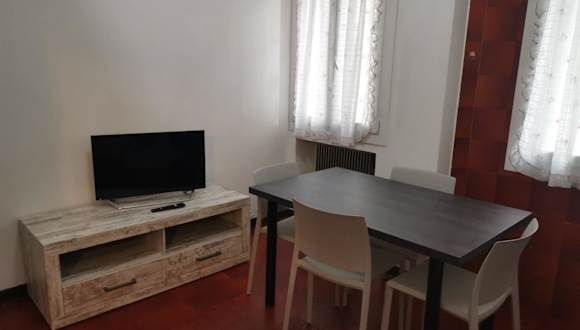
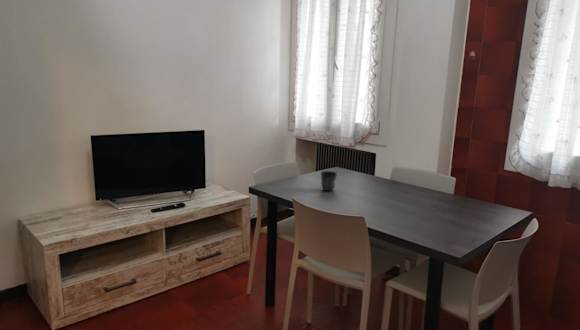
+ mug [320,170,338,192]
